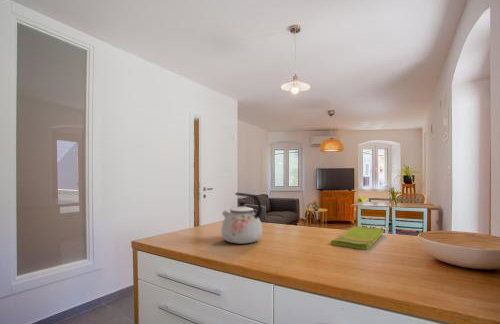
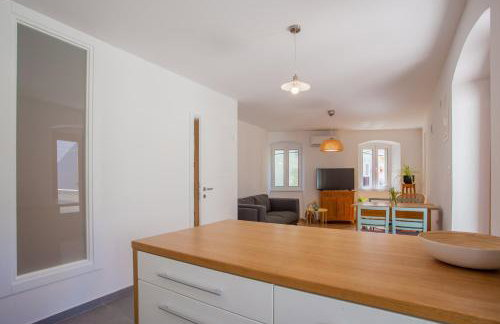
- dish towel [330,225,385,251]
- kettle [221,192,263,245]
